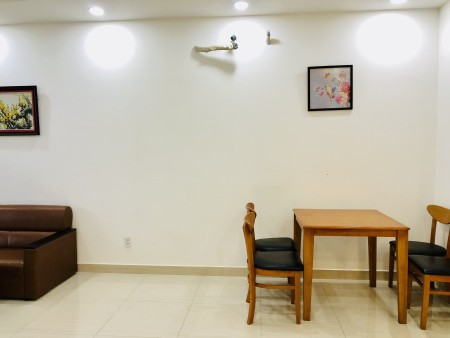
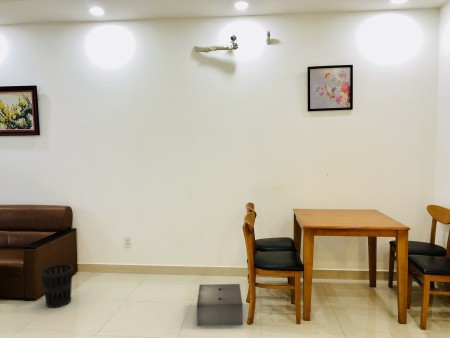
+ speaker [195,283,244,327]
+ wastebasket [39,263,74,309]
